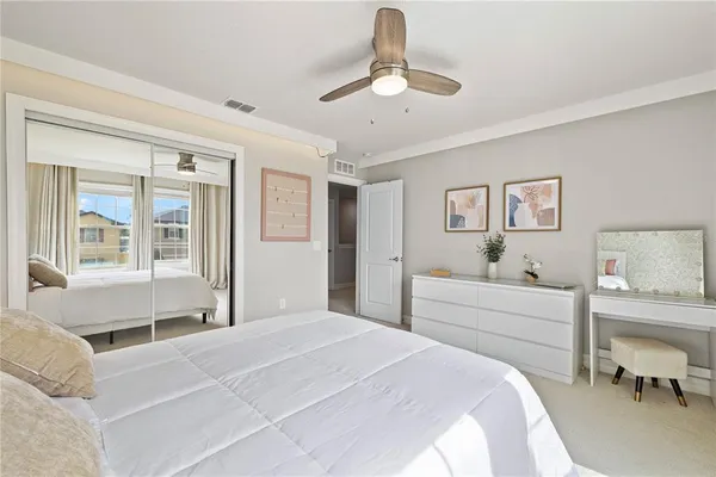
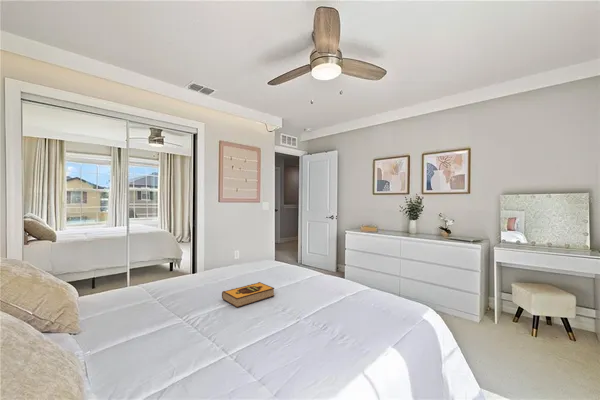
+ hardback book [221,281,276,308]
